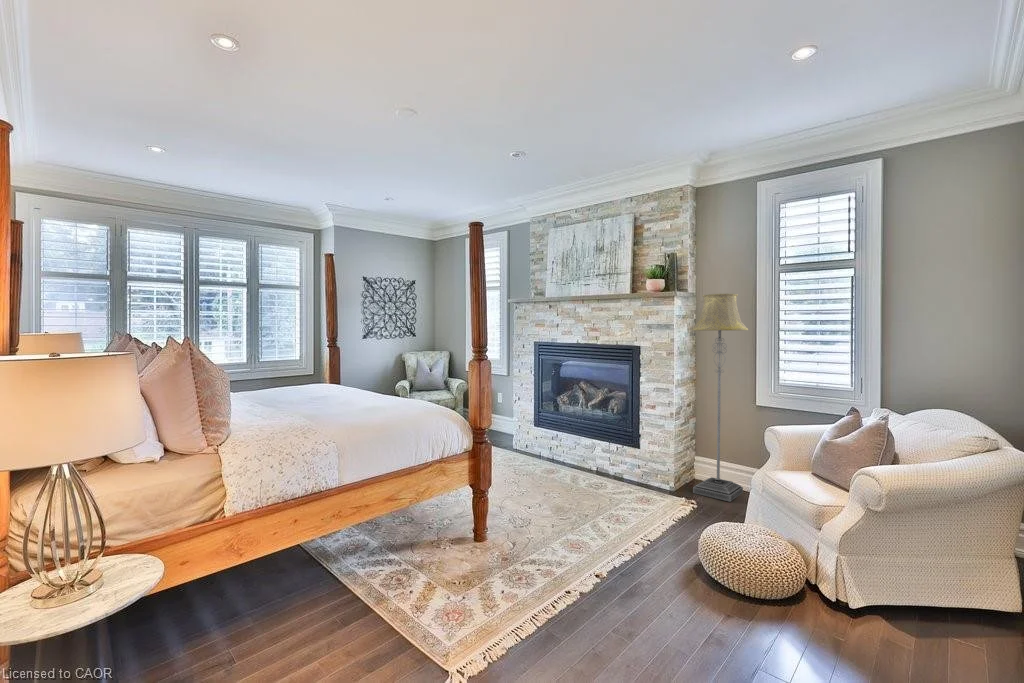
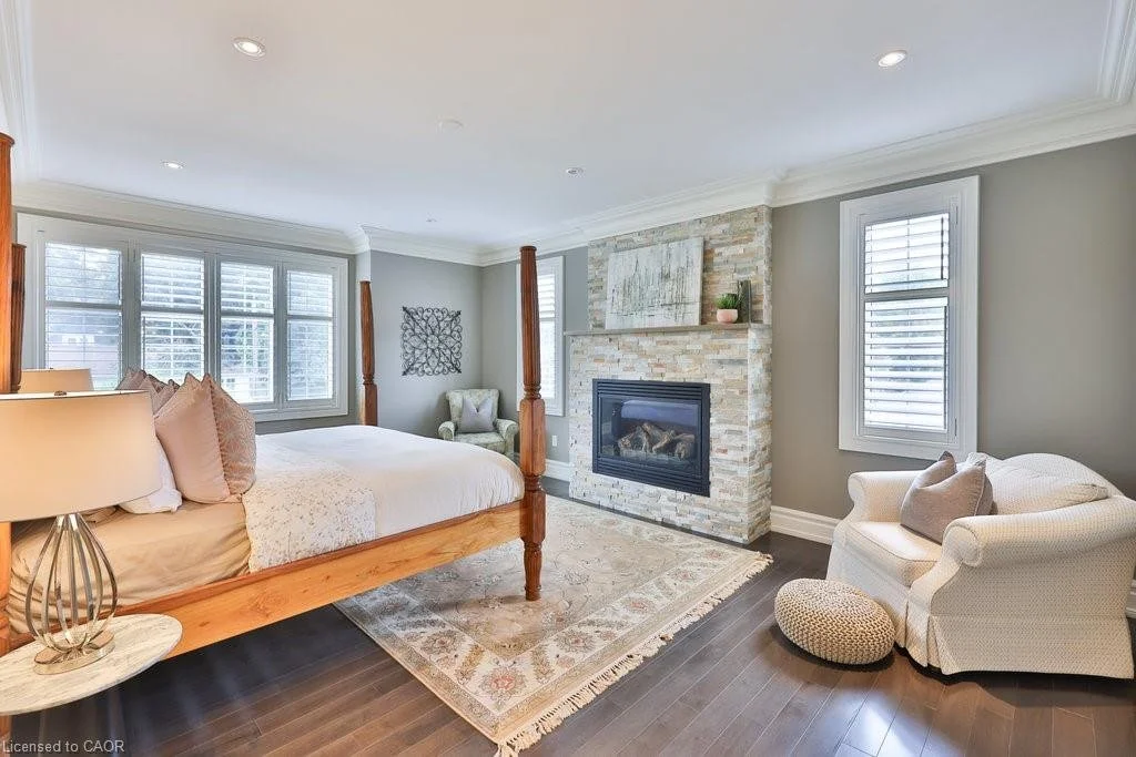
- floor lamp [691,293,749,503]
